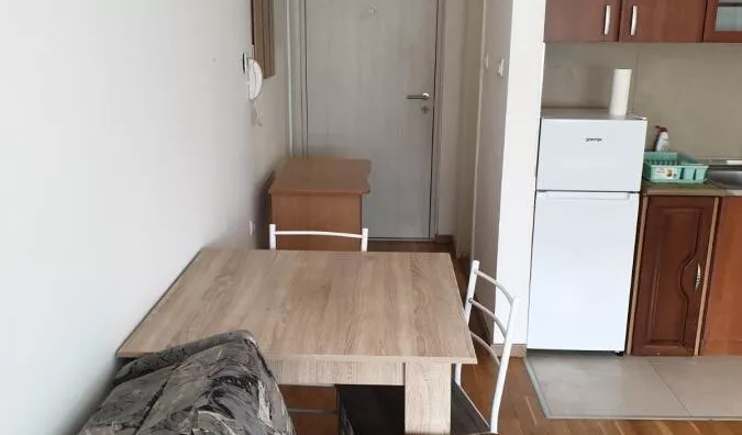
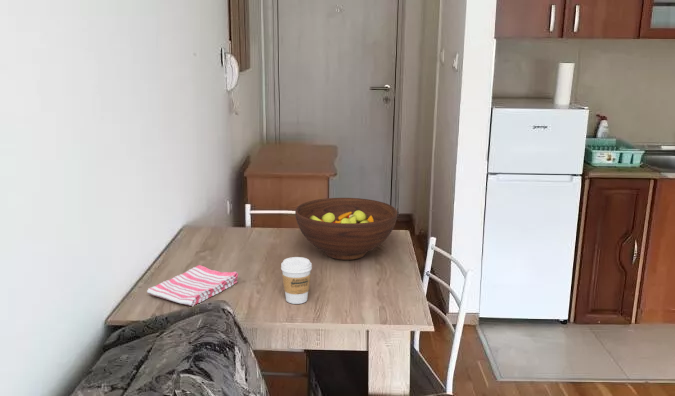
+ dish towel [146,264,239,307]
+ fruit bowl [294,197,398,261]
+ coffee cup [280,256,313,305]
